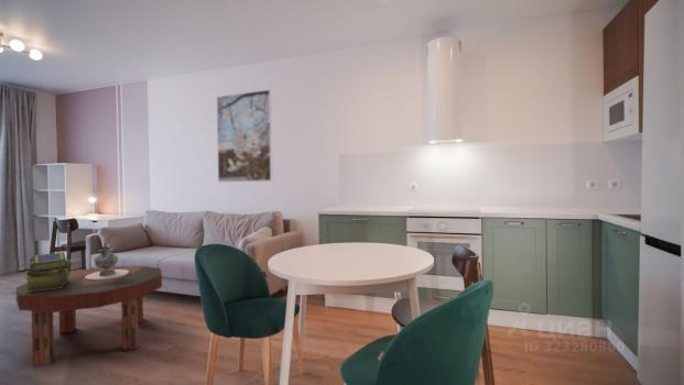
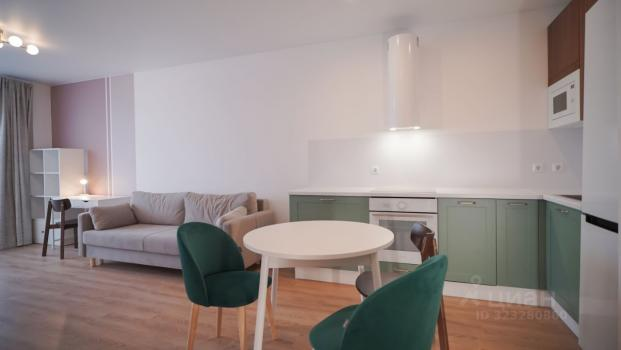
- coffee table [15,264,163,367]
- stack of books [23,251,74,293]
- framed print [216,89,273,183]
- decorative vase [85,243,129,280]
